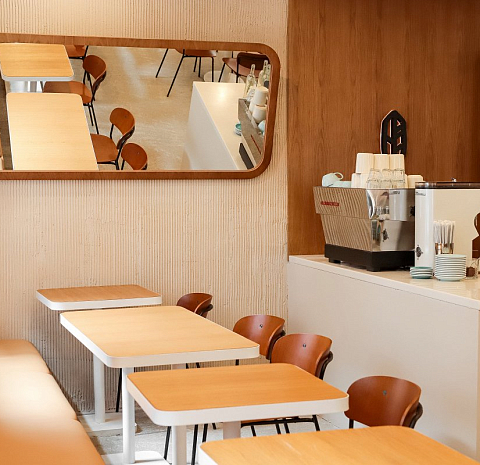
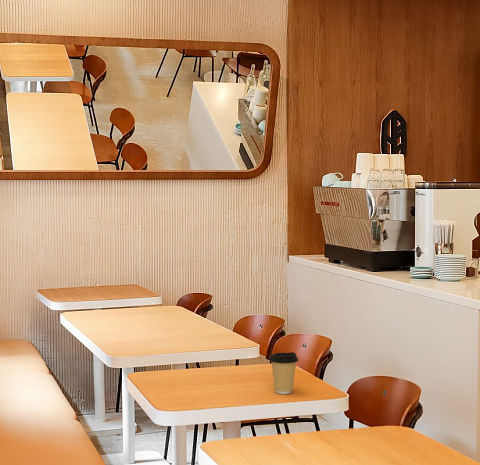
+ coffee cup [268,351,299,395]
